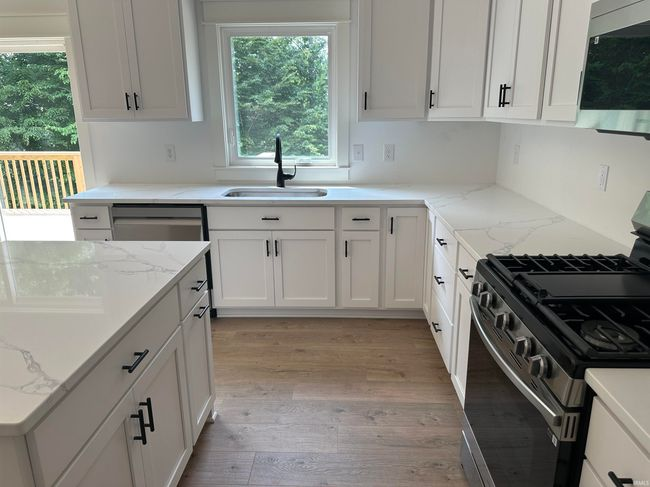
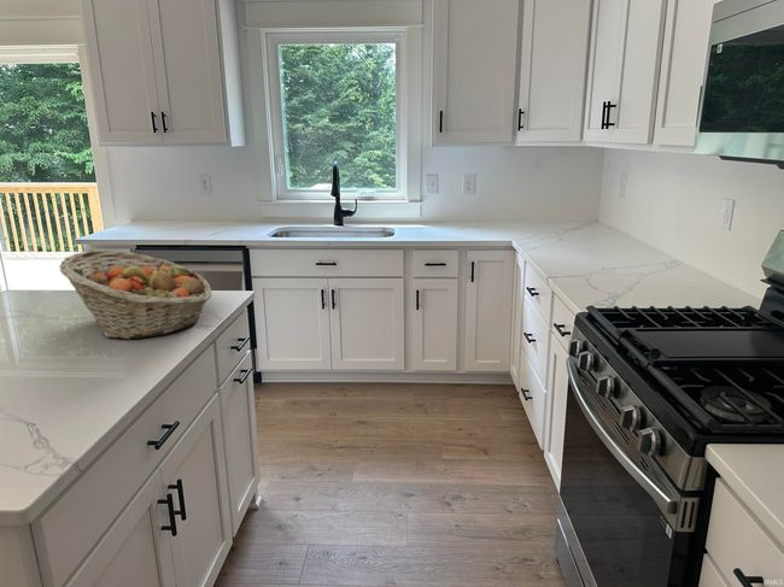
+ fruit basket [58,250,212,340]
